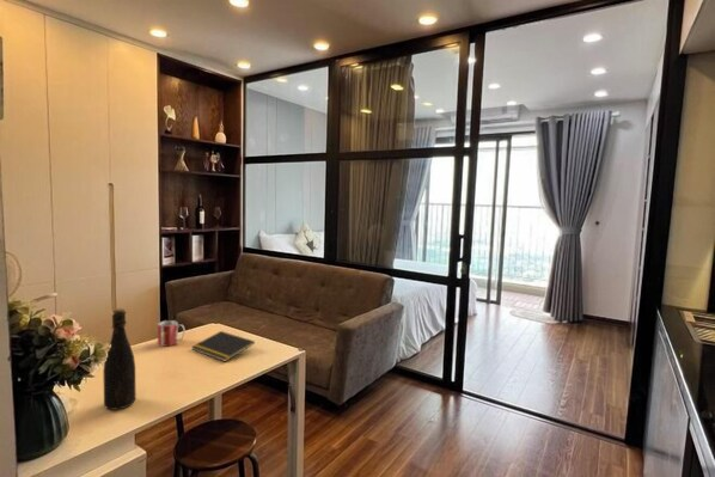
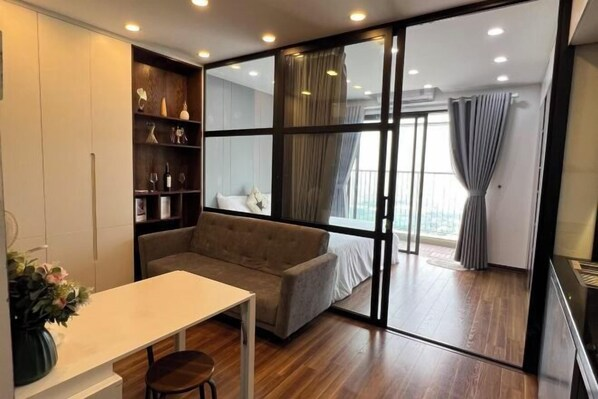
- bottle [102,307,136,411]
- mug [157,319,187,348]
- notepad [190,330,256,362]
